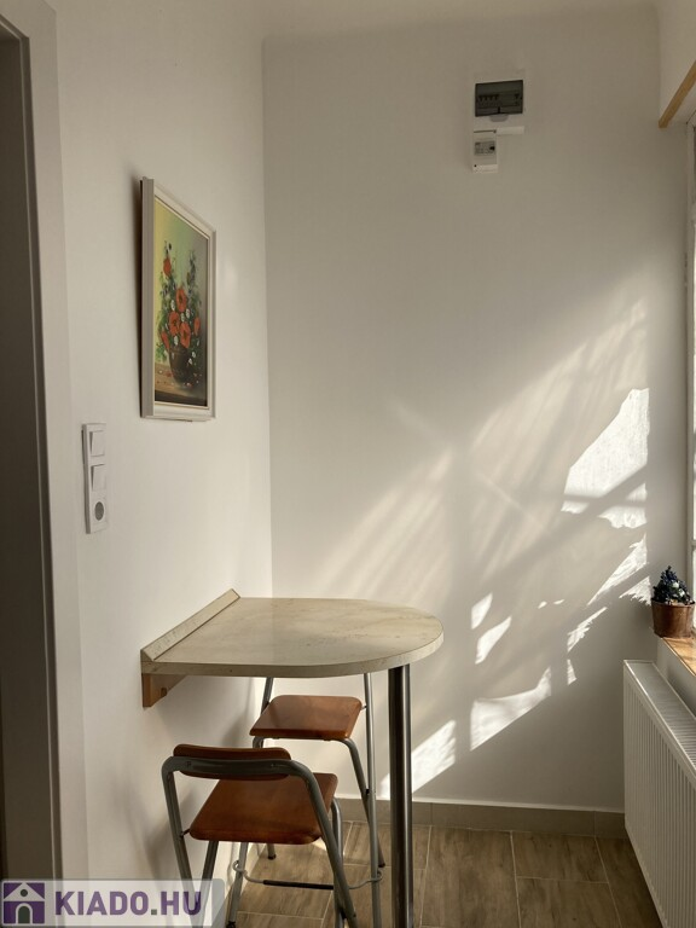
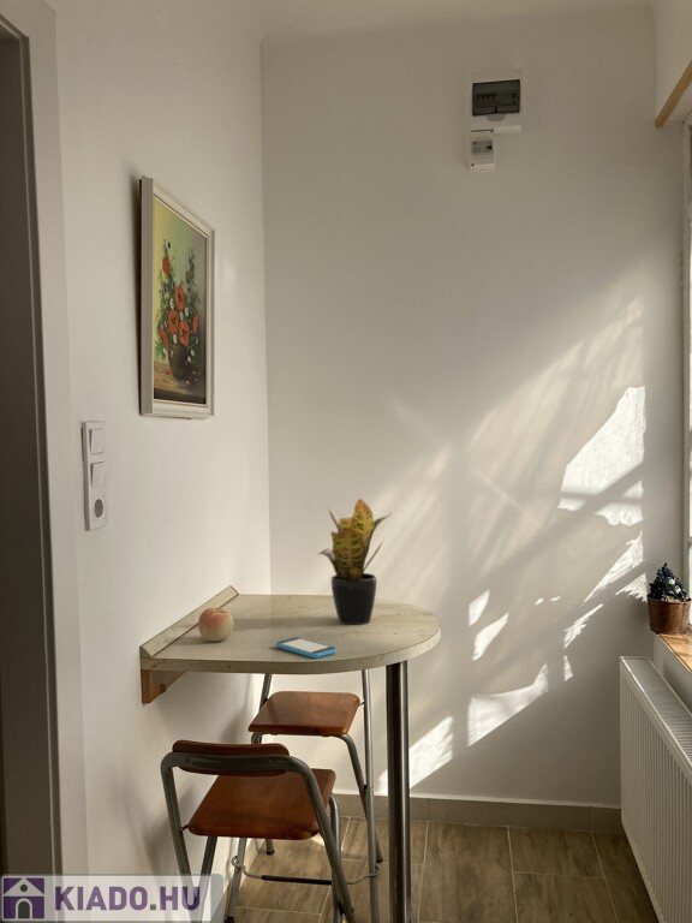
+ smartphone [275,636,338,660]
+ apple [197,607,235,643]
+ potted plant [317,496,393,626]
